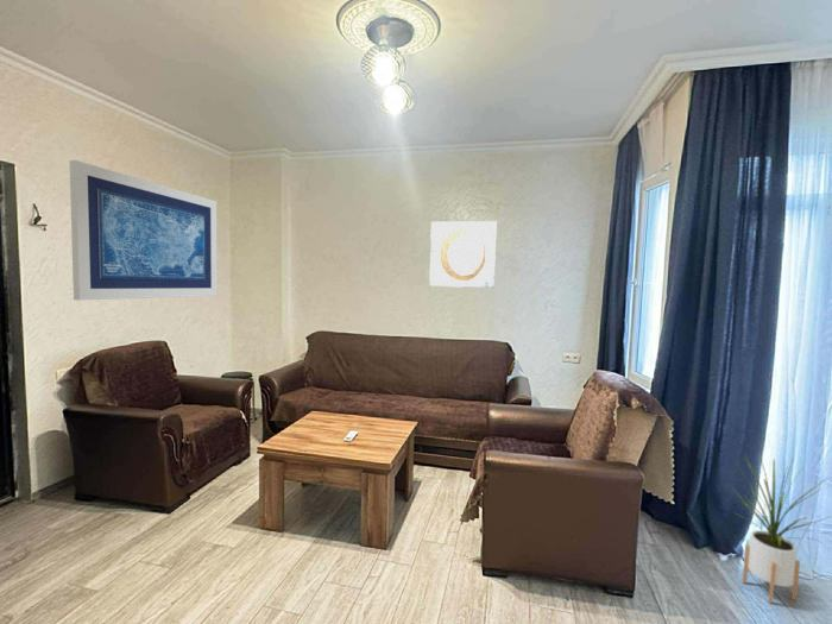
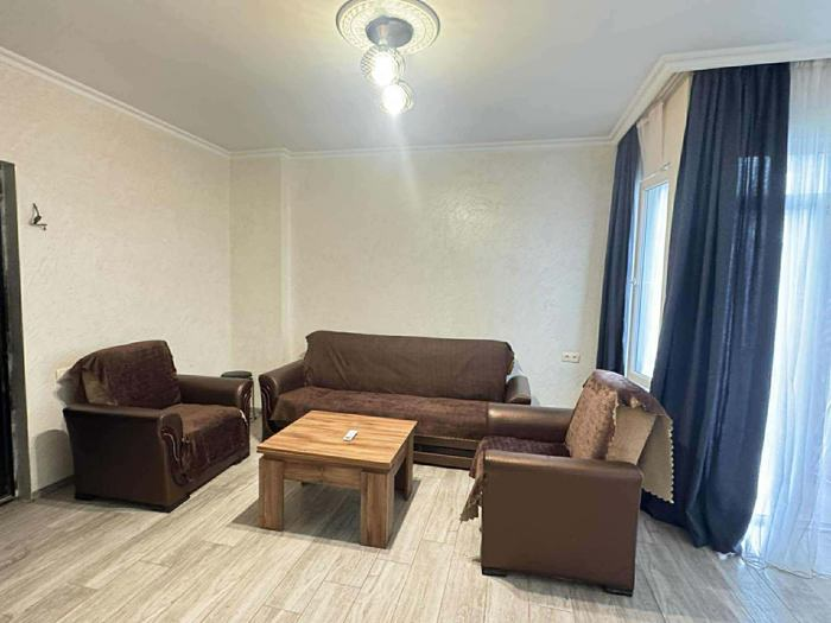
- wall art [69,159,219,302]
- wall art [428,220,498,289]
- house plant [731,455,832,605]
